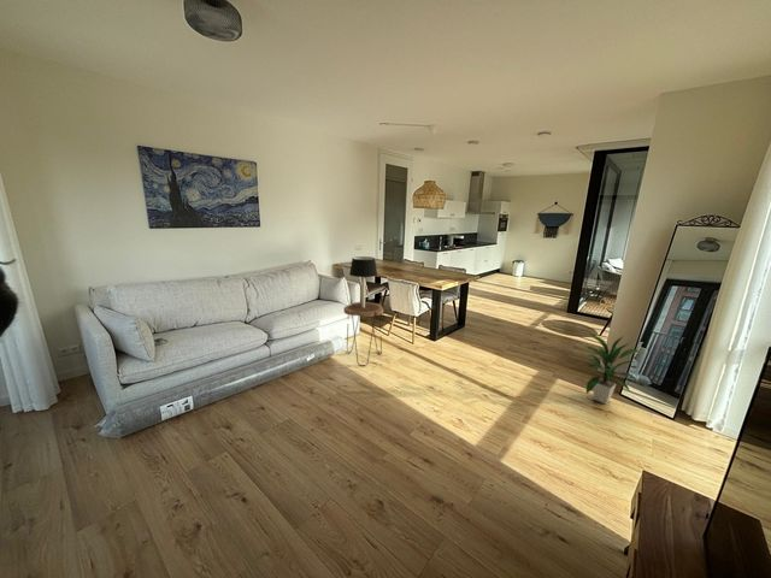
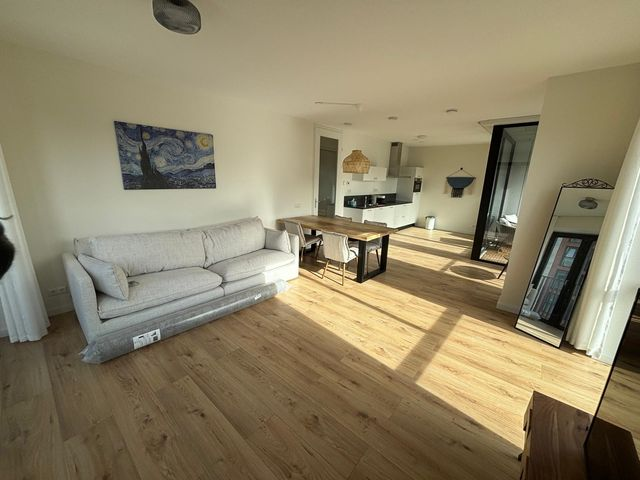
- side table [343,301,384,367]
- table lamp [348,255,378,307]
- indoor plant [581,332,646,405]
